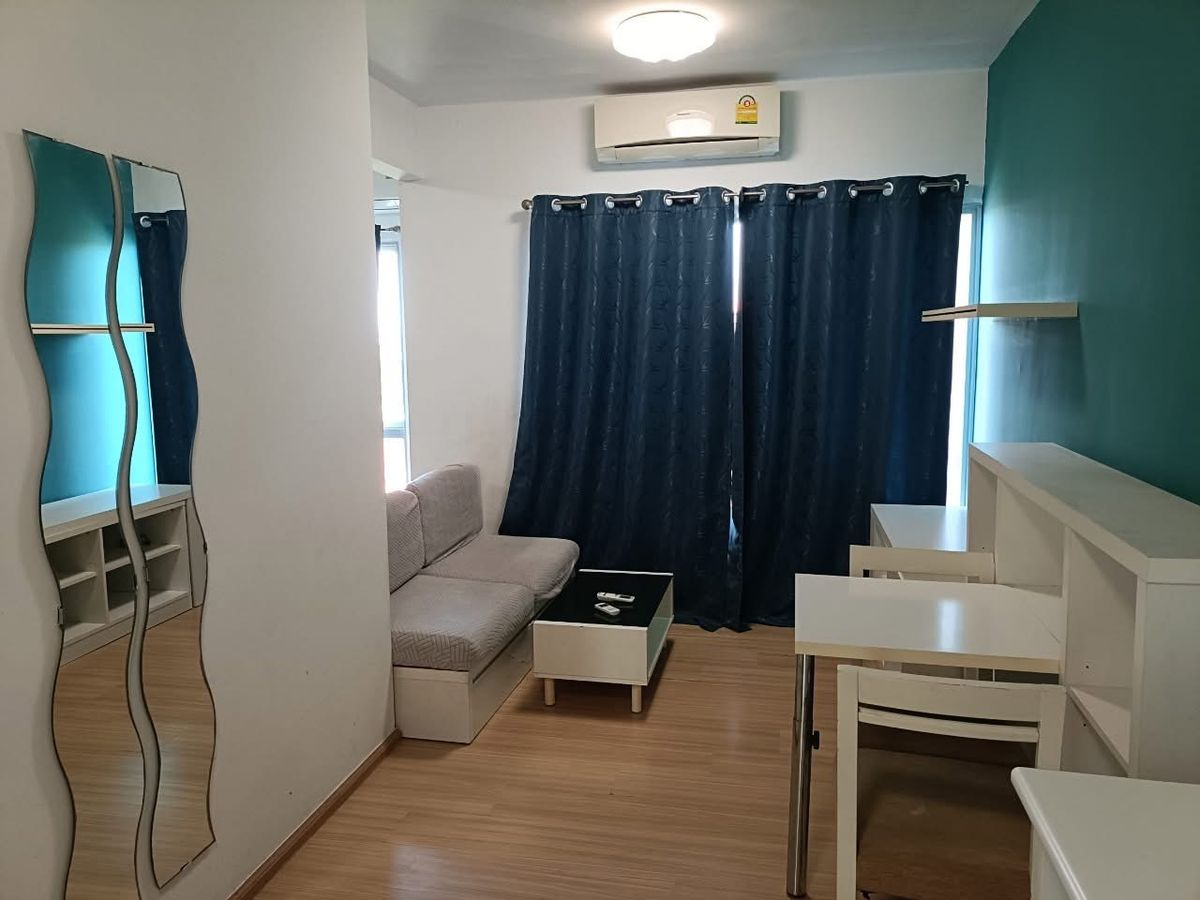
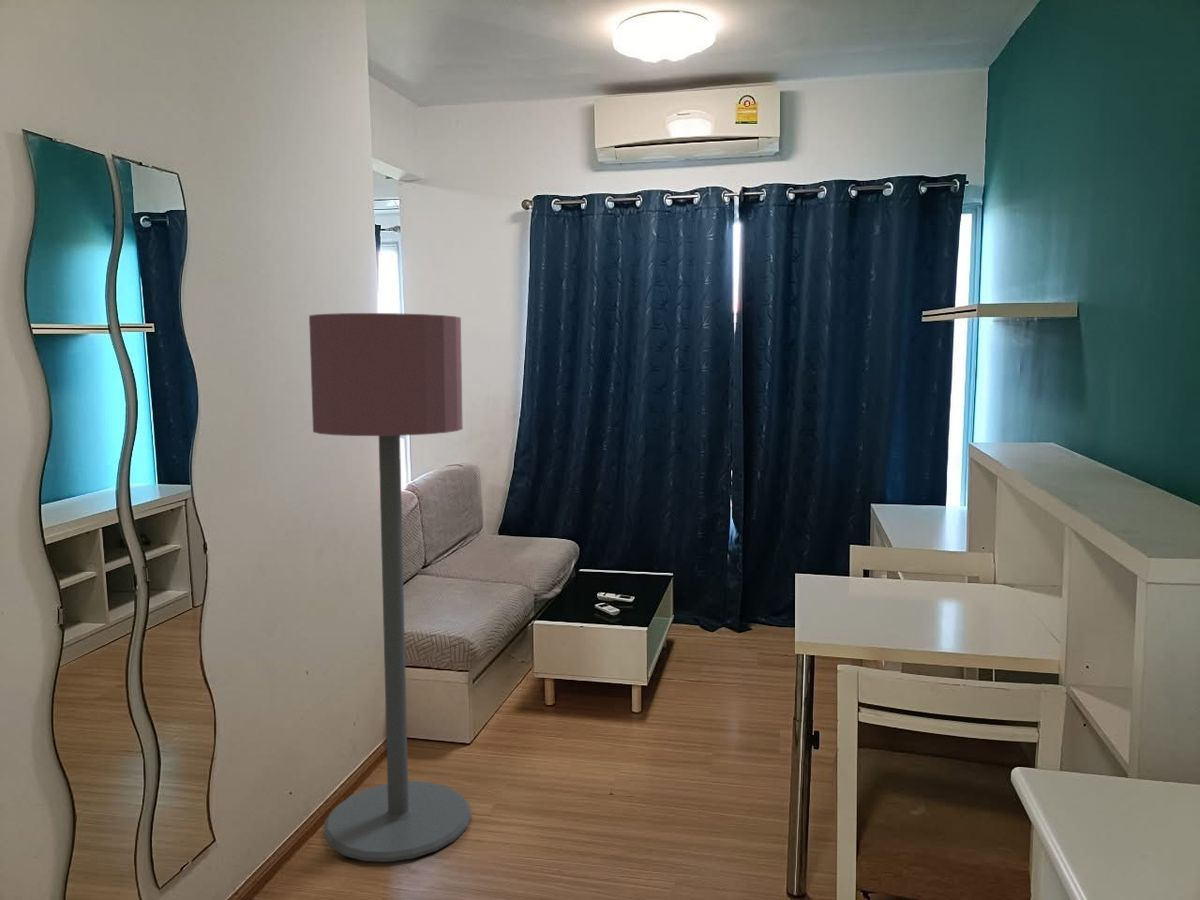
+ floor lamp [308,312,472,863]
